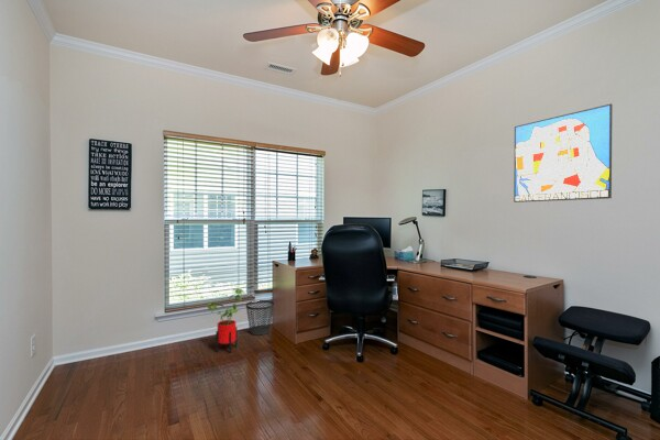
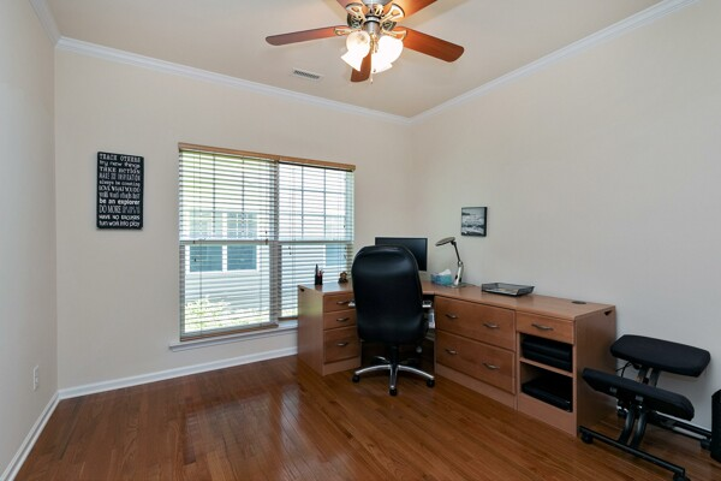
- house plant [207,287,248,354]
- wastebasket [245,299,275,337]
- wall art [513,102,613,204]
